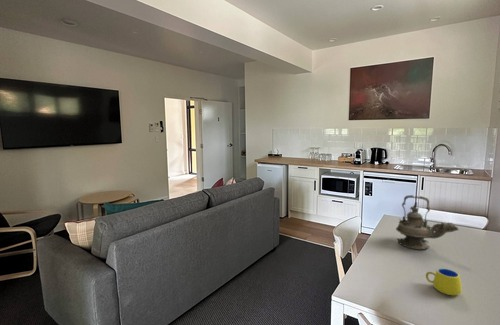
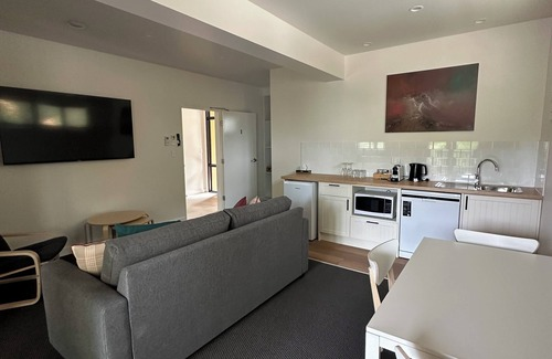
- teapot [395,194,460,250]
- mug [425,267,462,296]
